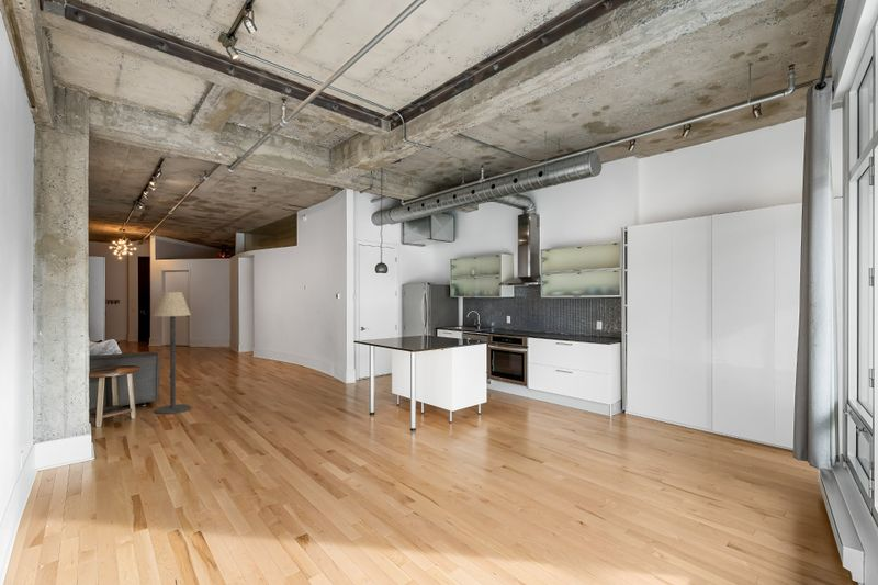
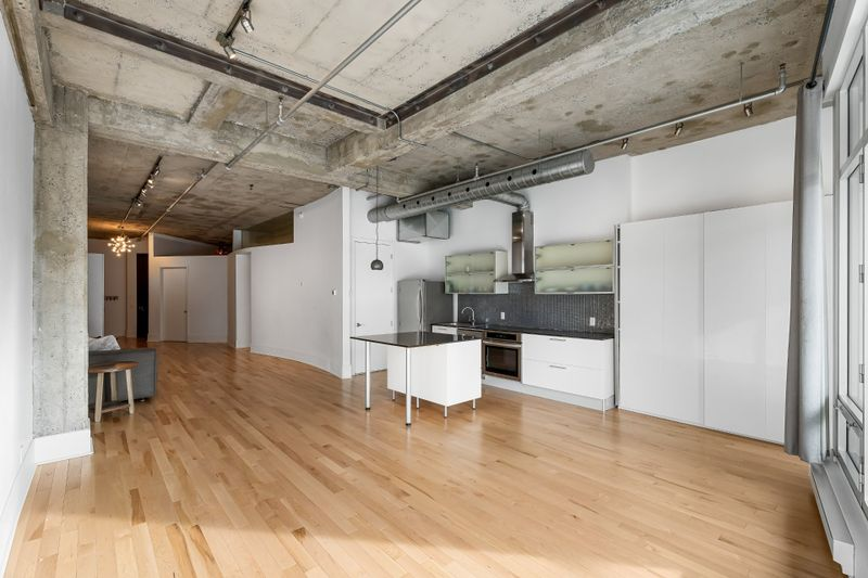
- floor lamp [153,291,192,415]
